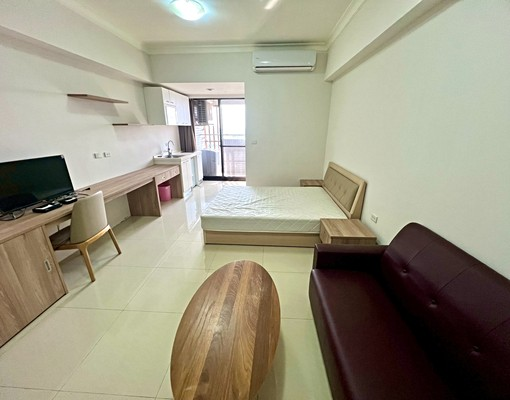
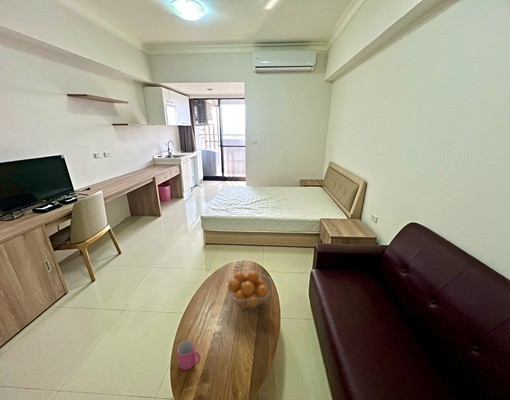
+ mug [176,339,201,371]
+ fruit basket [226,267,273,311]
